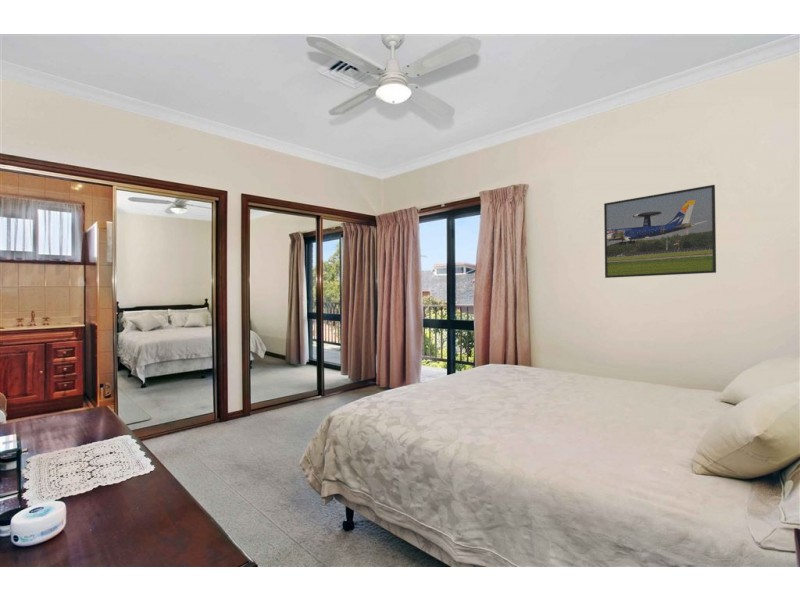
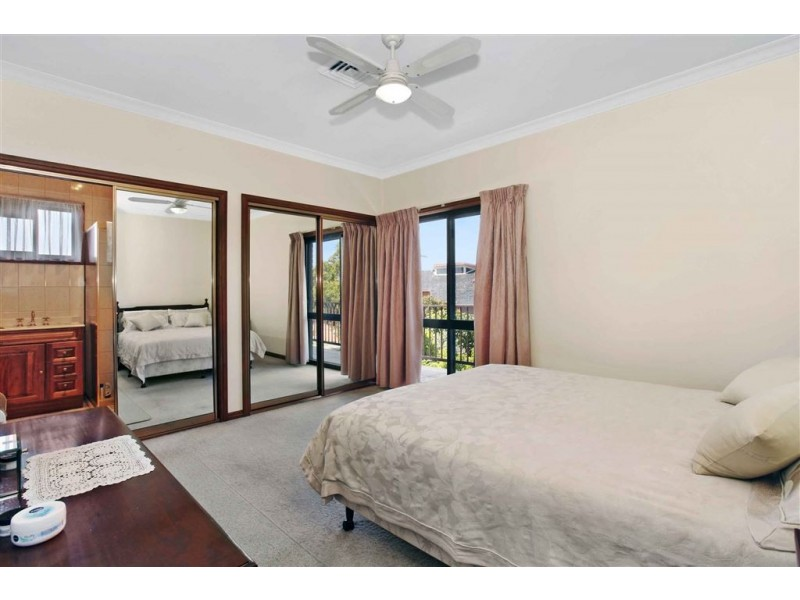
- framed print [603,184,717,279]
